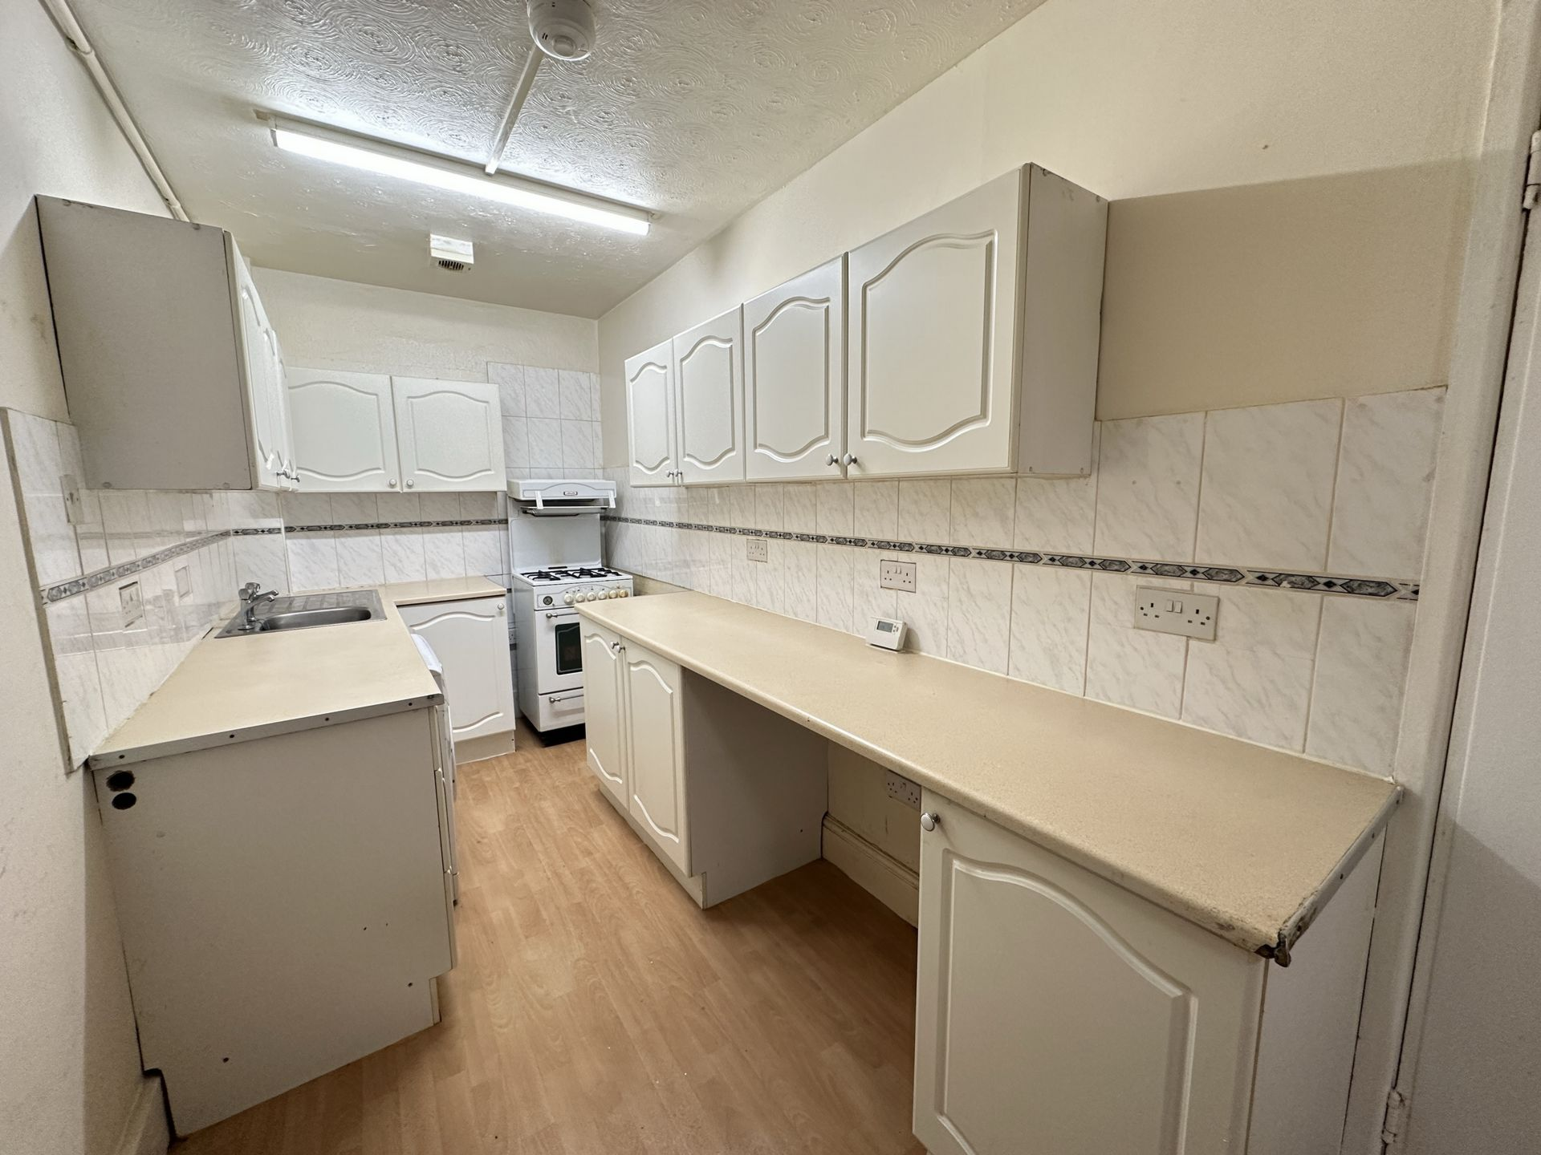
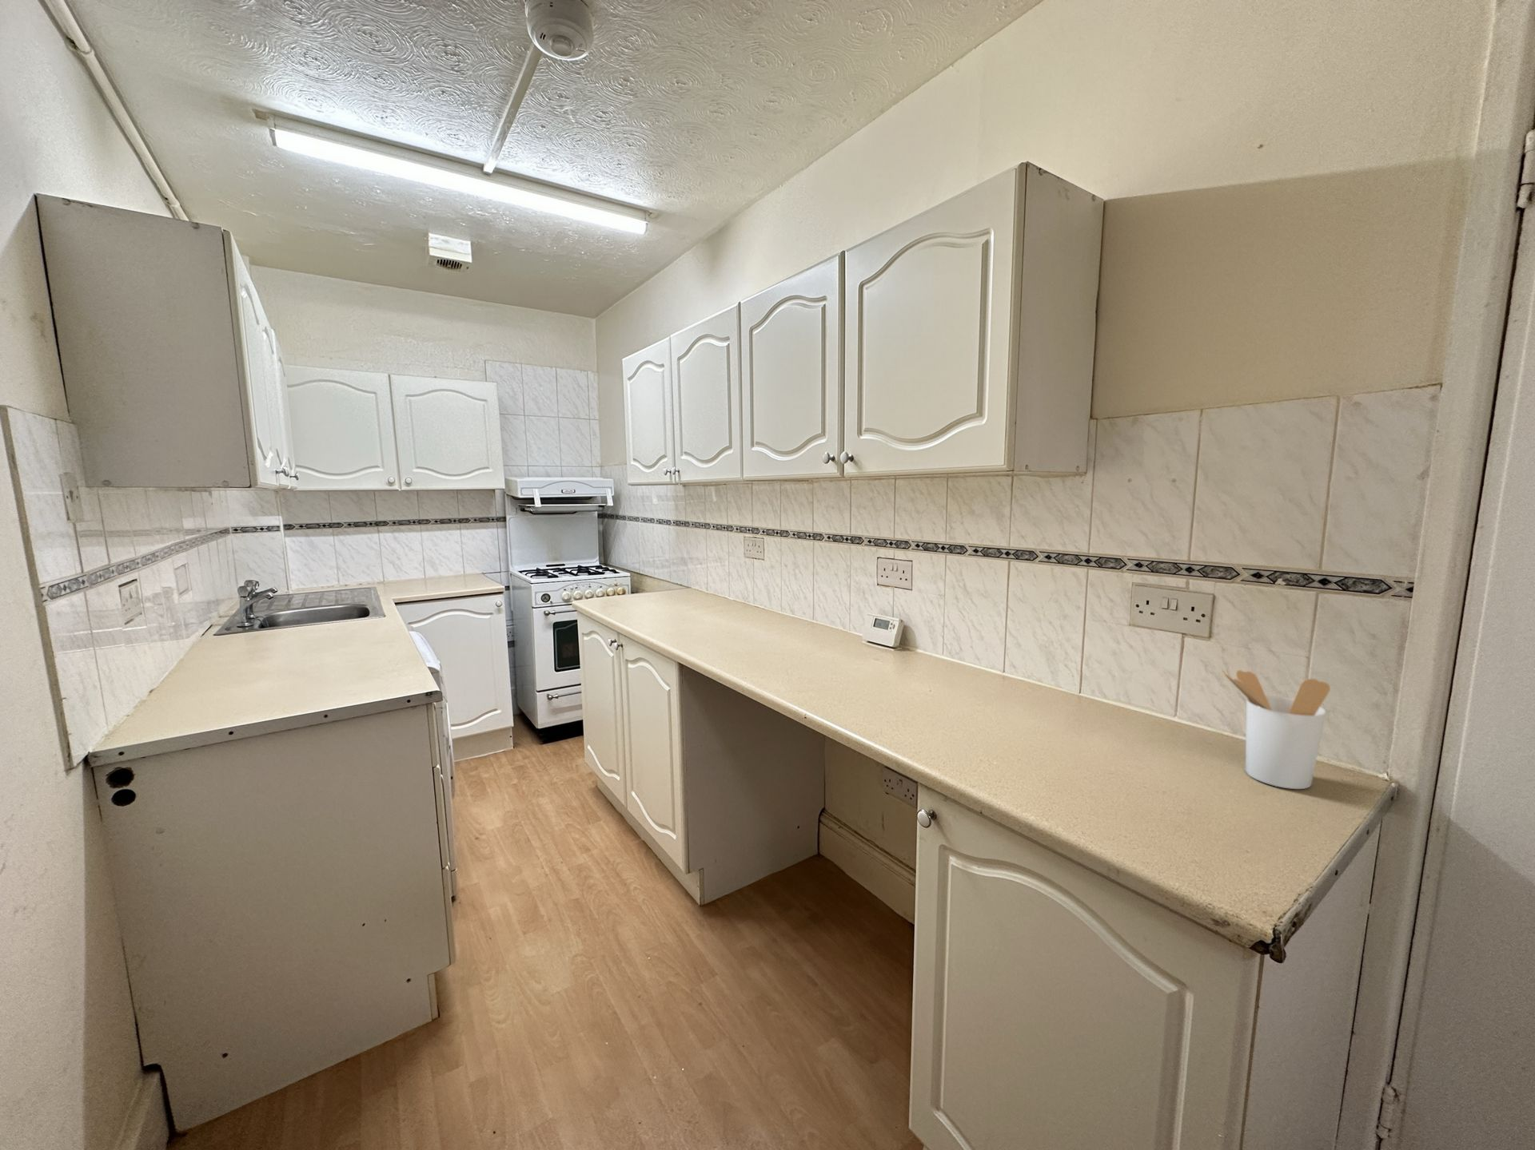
+ utensil holder [1220,668,1331,790]
